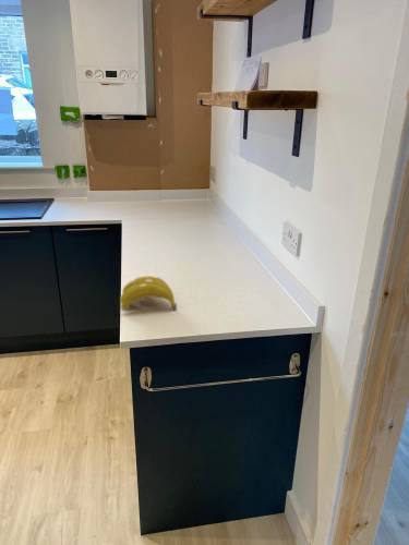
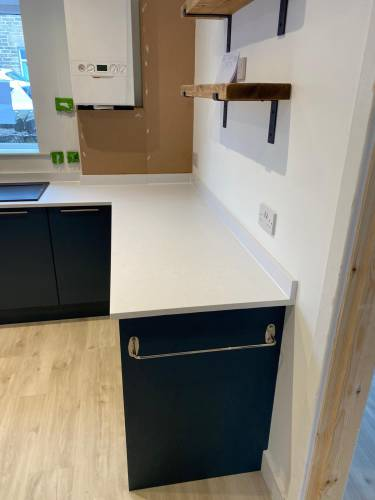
- banana [119,276,178,311]
